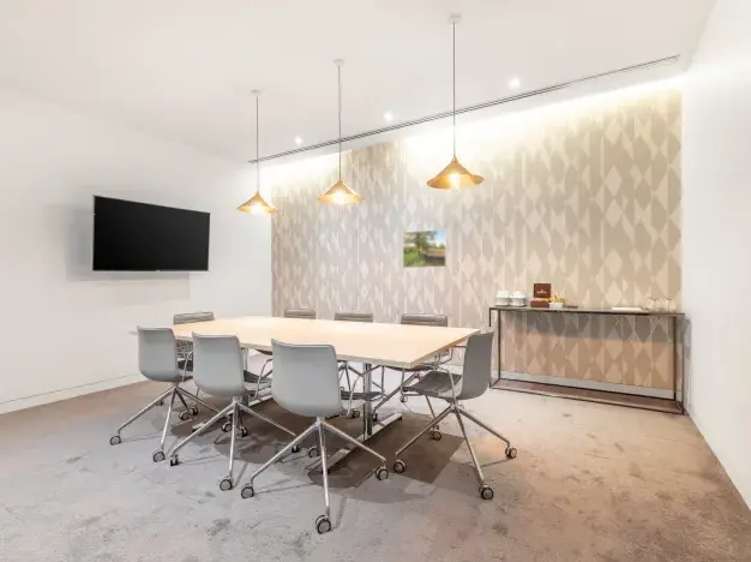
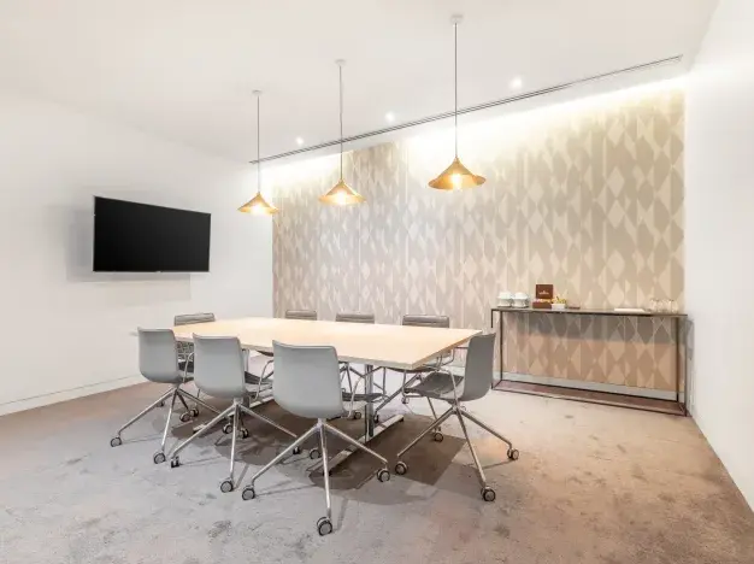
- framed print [402,228,447,269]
